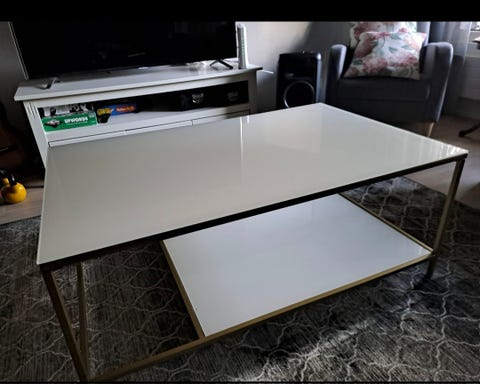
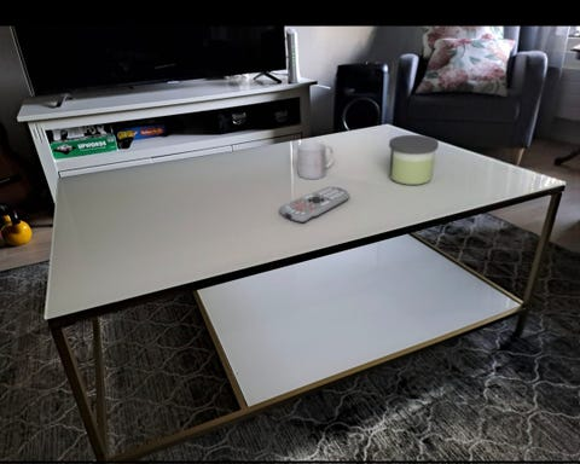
+ mug [296,140,335,180]
+ candle [388,134,440,186]
+ remote control [278,186,350,225]
